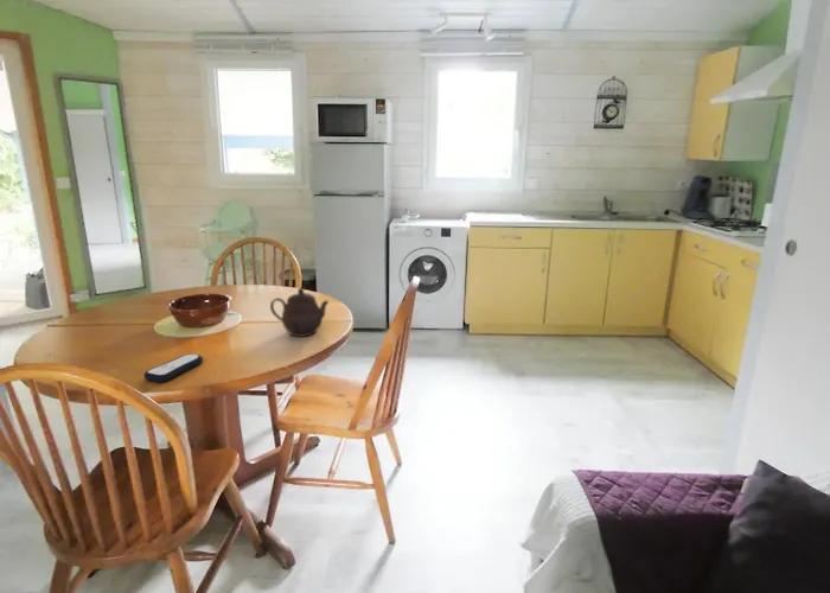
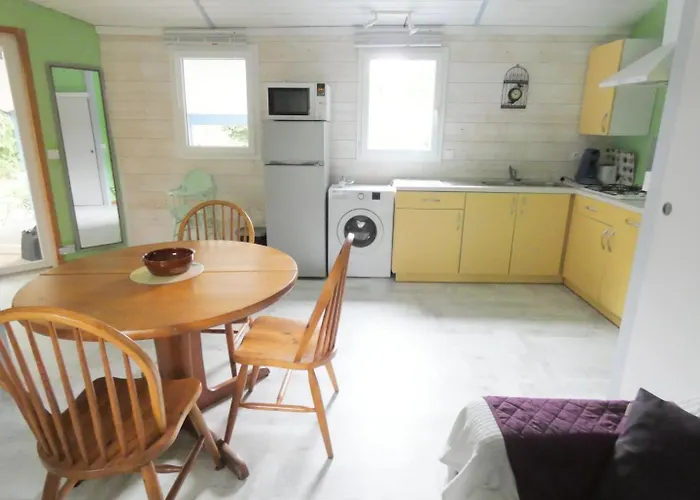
- teapot [269,287,330,338]
- remote control [143,352,204,383]
